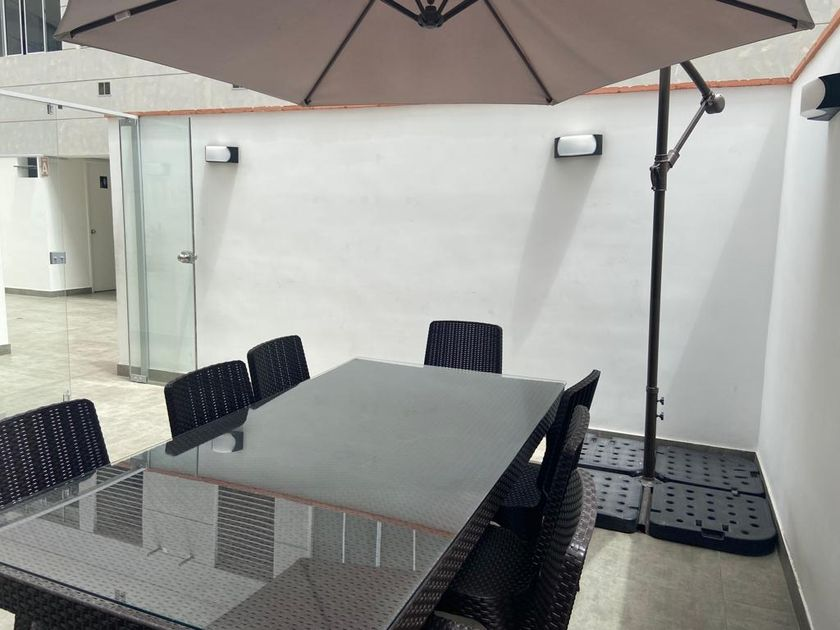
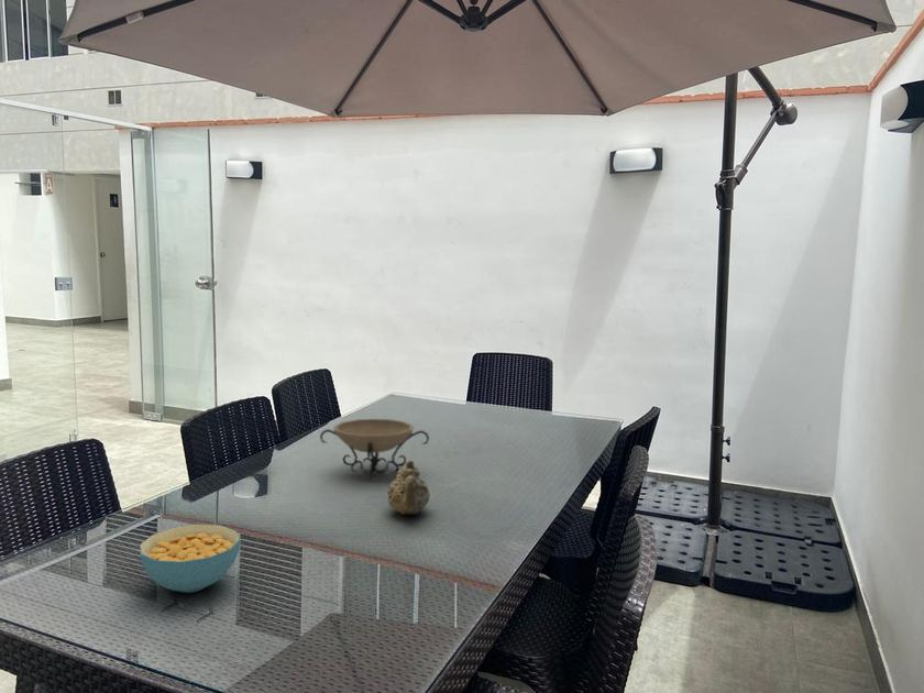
+ decorative bowl [319,418,430,480]
+ teapot [386,459,431,516]
+ cereal bowl [139,524,241,594]
